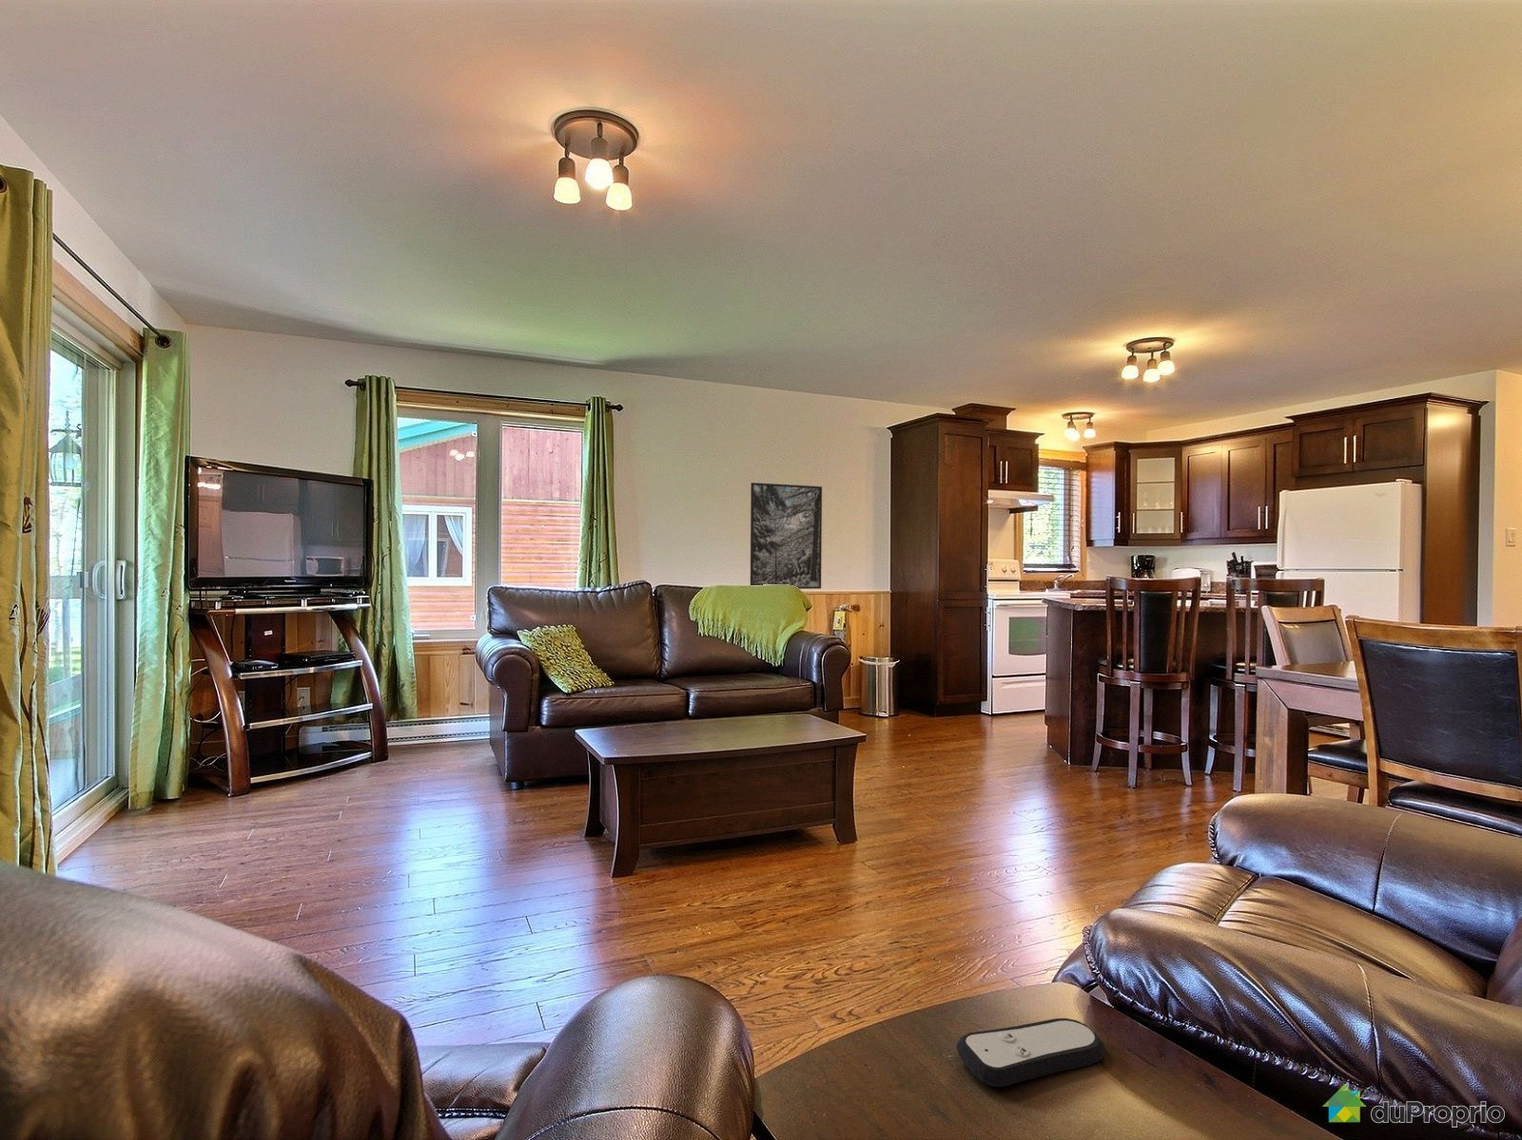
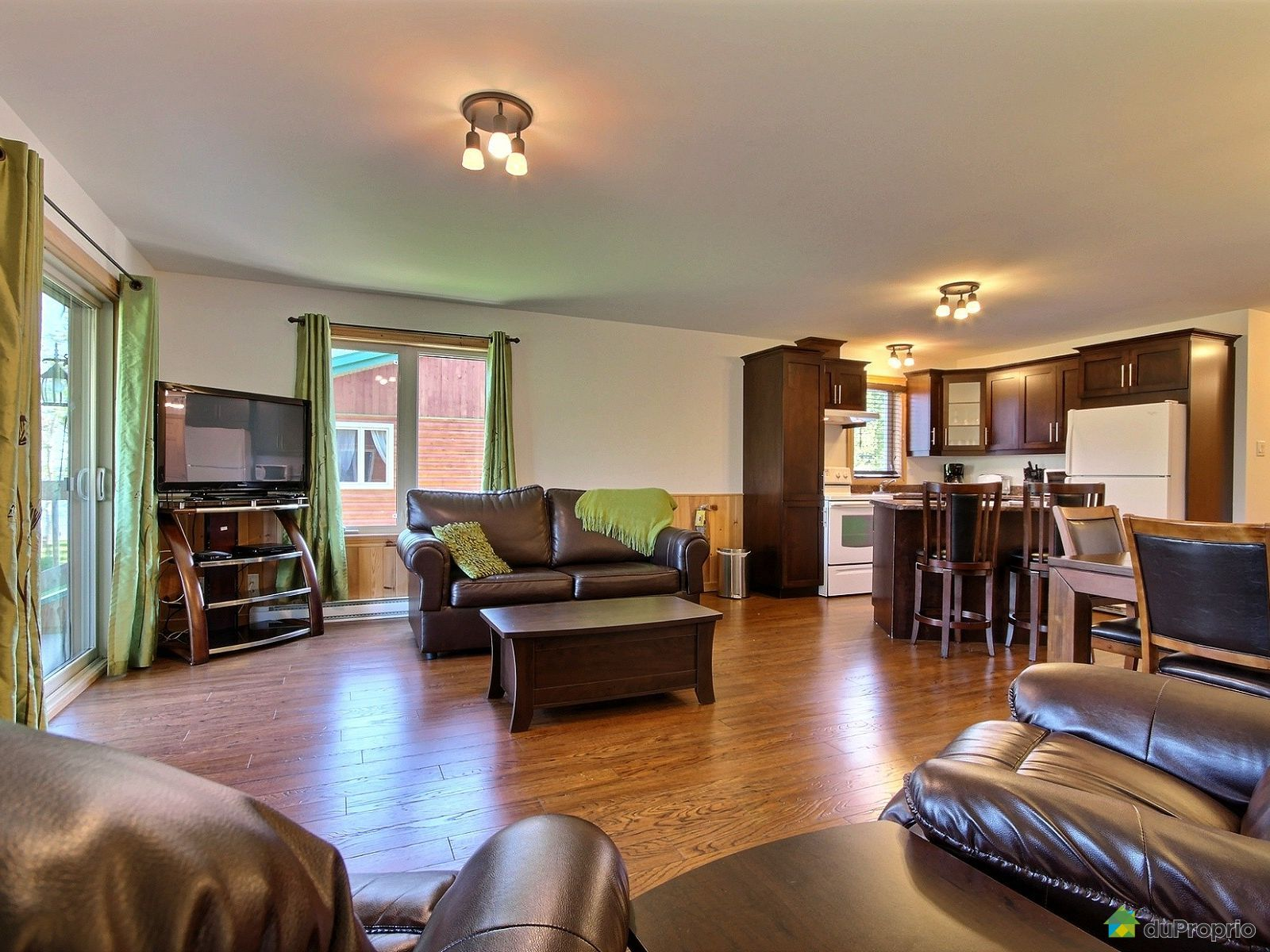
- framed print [749,481,823,590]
- remote control [955,1018,1106,1087]
